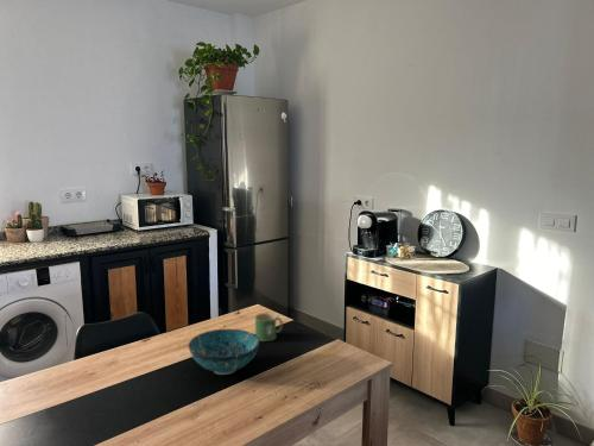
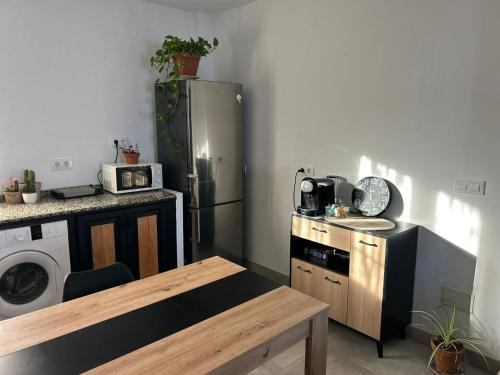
- decorative bowl [187,328,261,376]
- mug [254,312,284,343]
